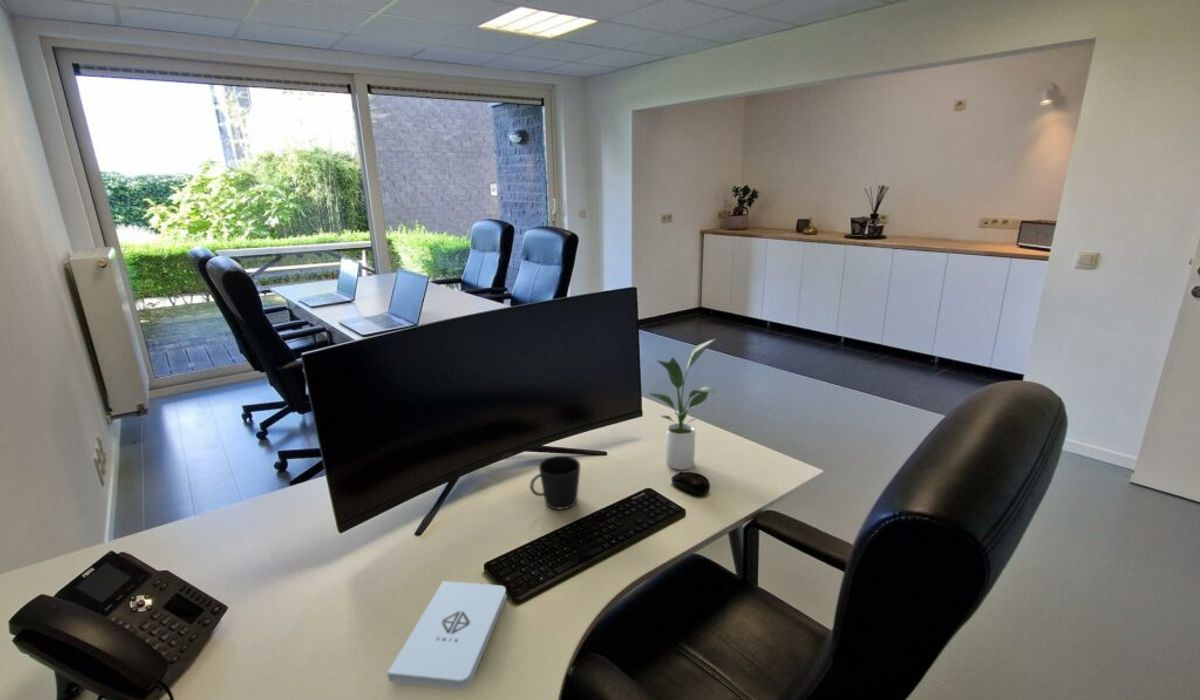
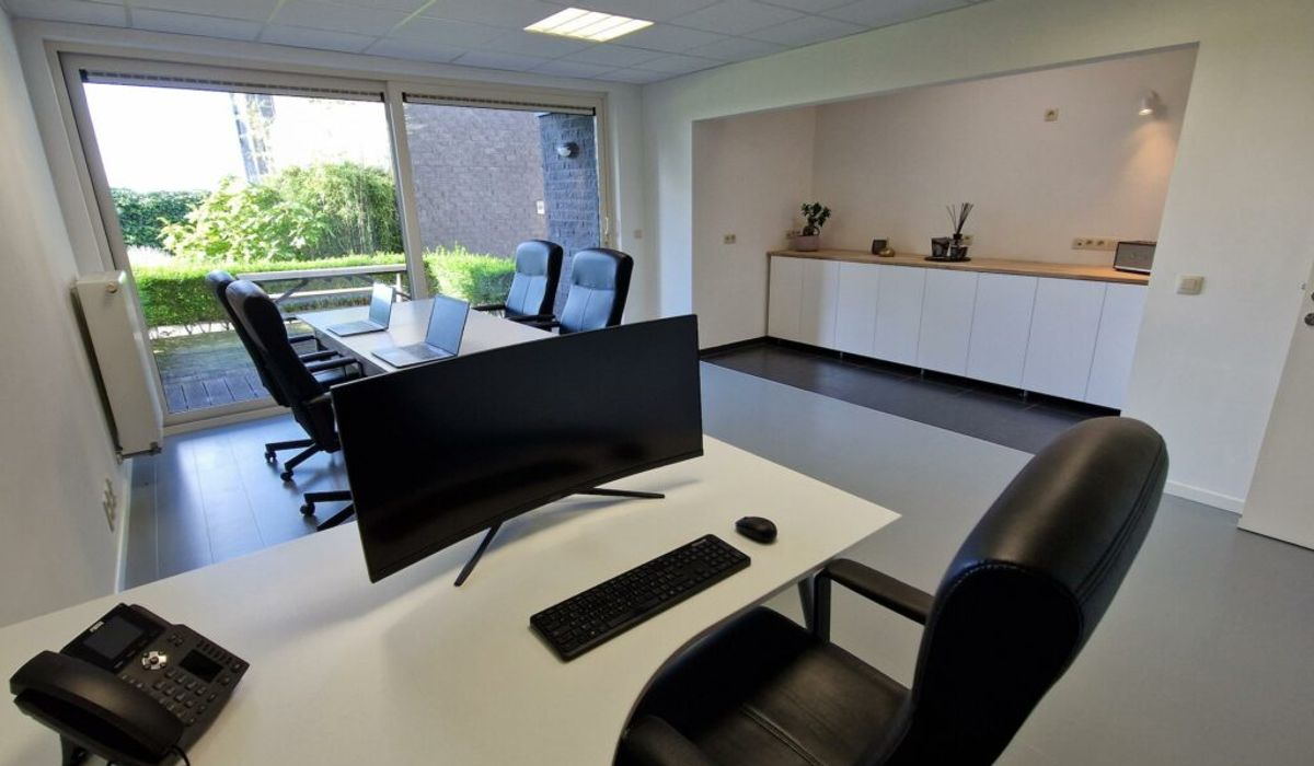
- notepad [386,580,507,690]
- potted plant [647,337,718,471]
- cup [529,455,581,510]
